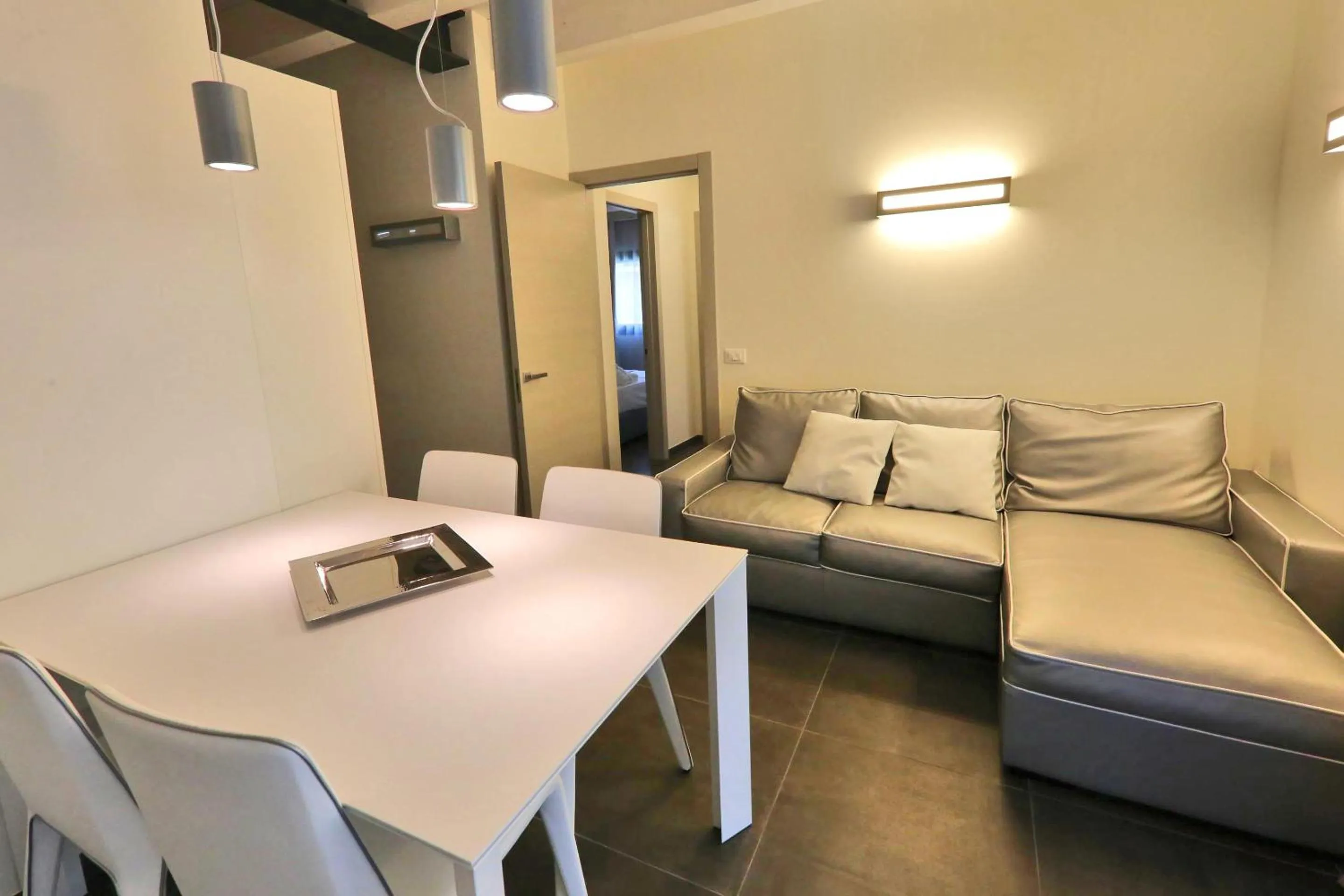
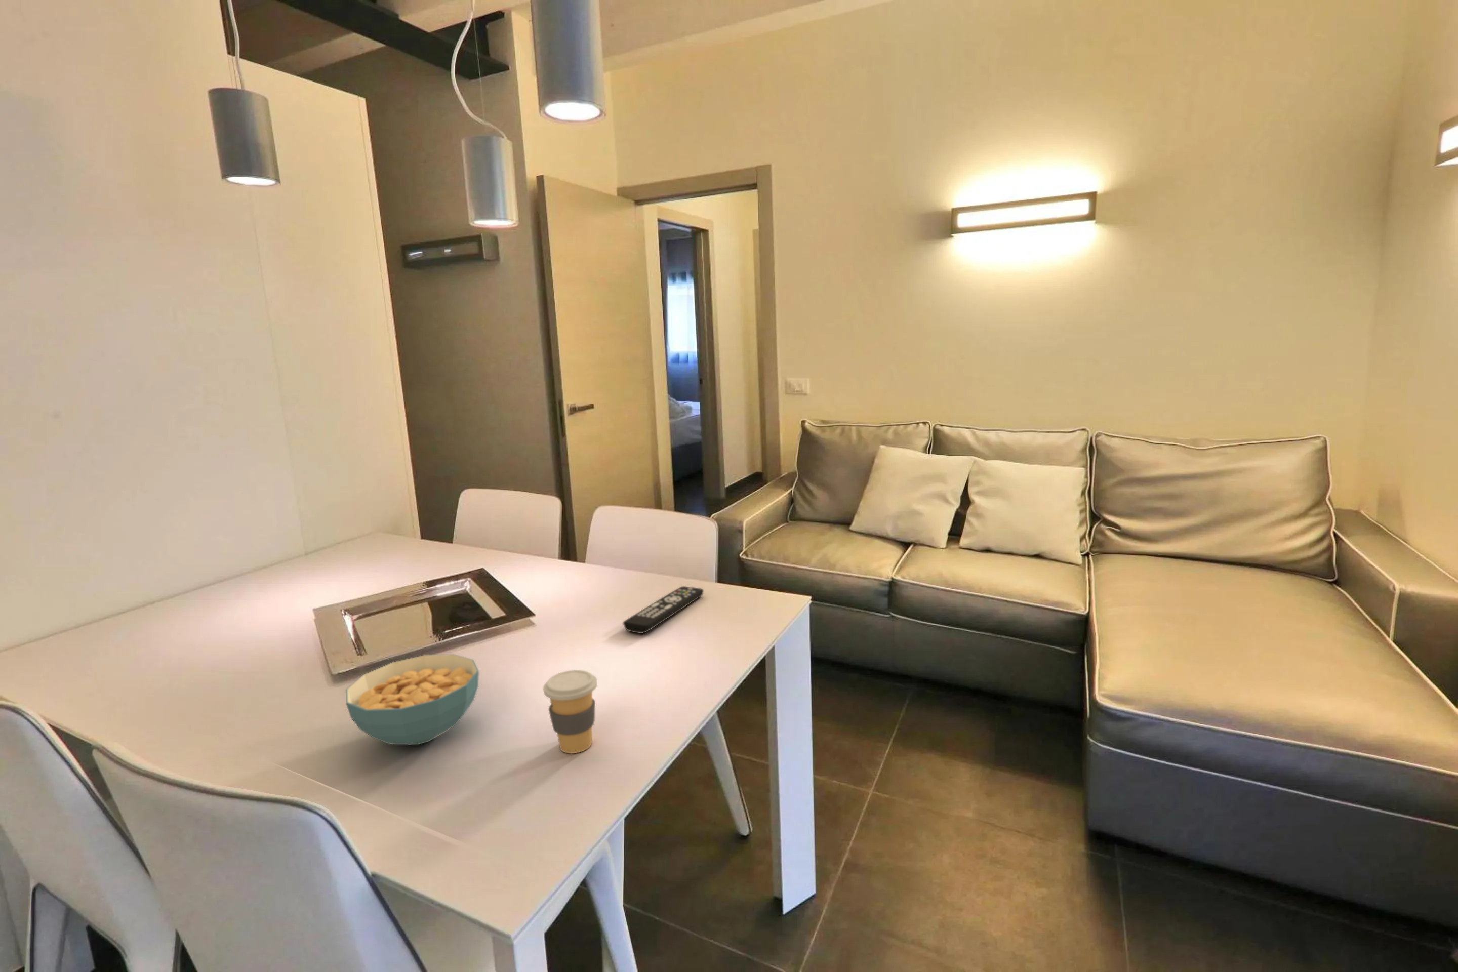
+ cereal bowl [345,653,479,745]
+ coffee cup [542,669,598,754]
+ remote control [623,586,704,634]
